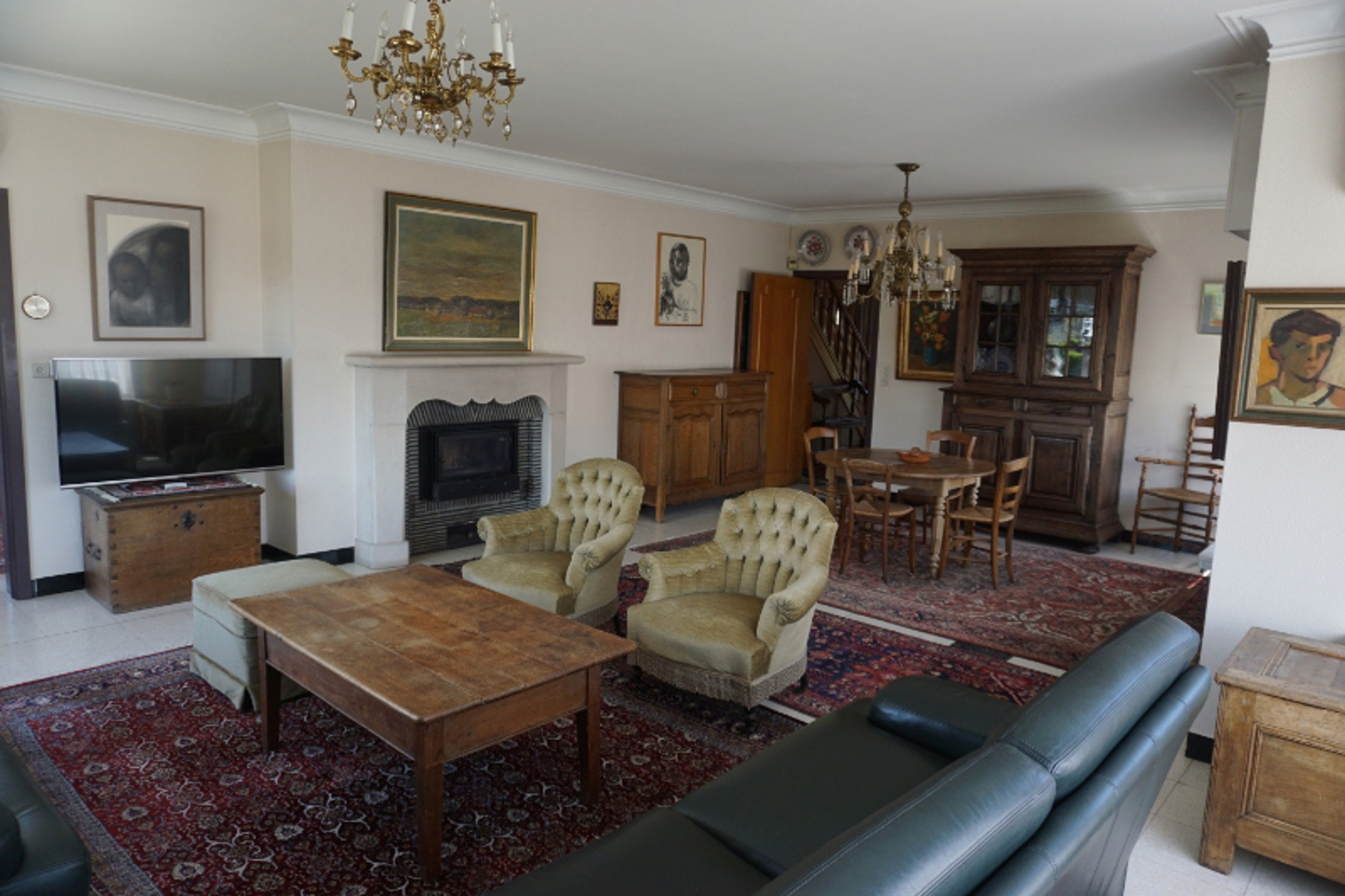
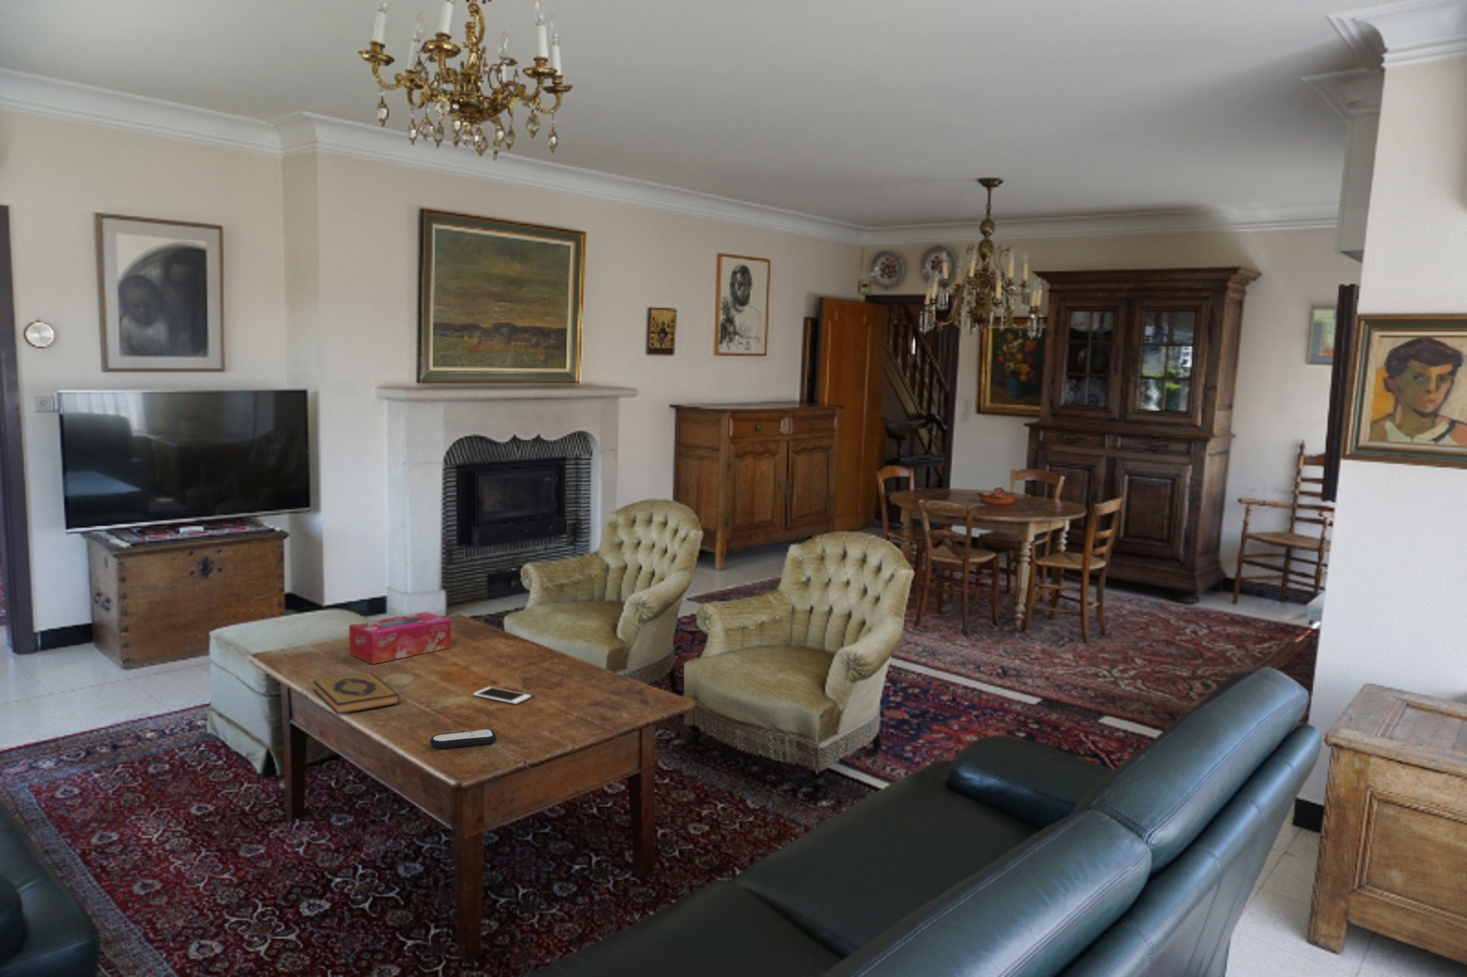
+ remote control [430,728,497,749]
+ cell phone [472,686,531,704]
+ hardback book [312,672,400,715]
+ tissue box [348,612,452,665]
